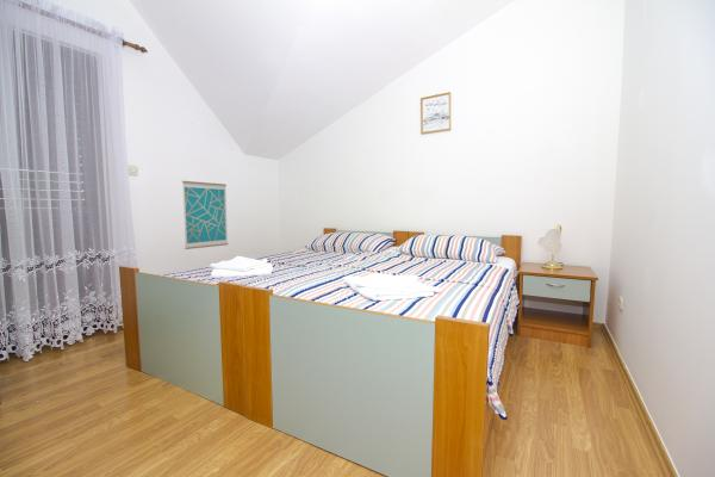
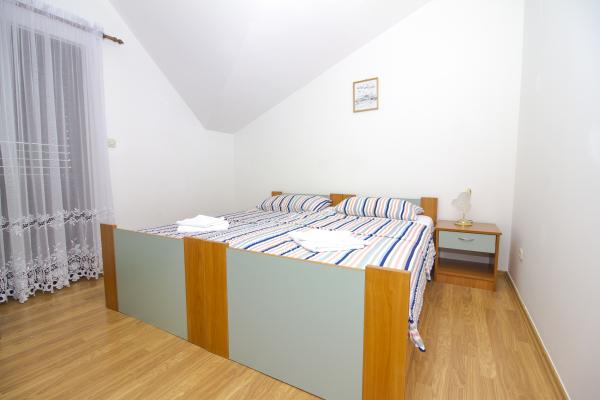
- wall art [181,180,229,250]
